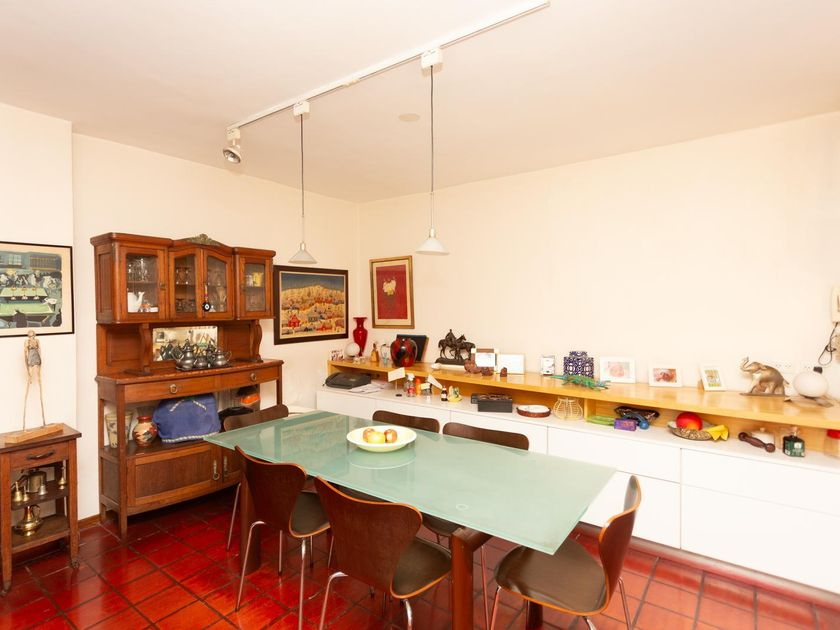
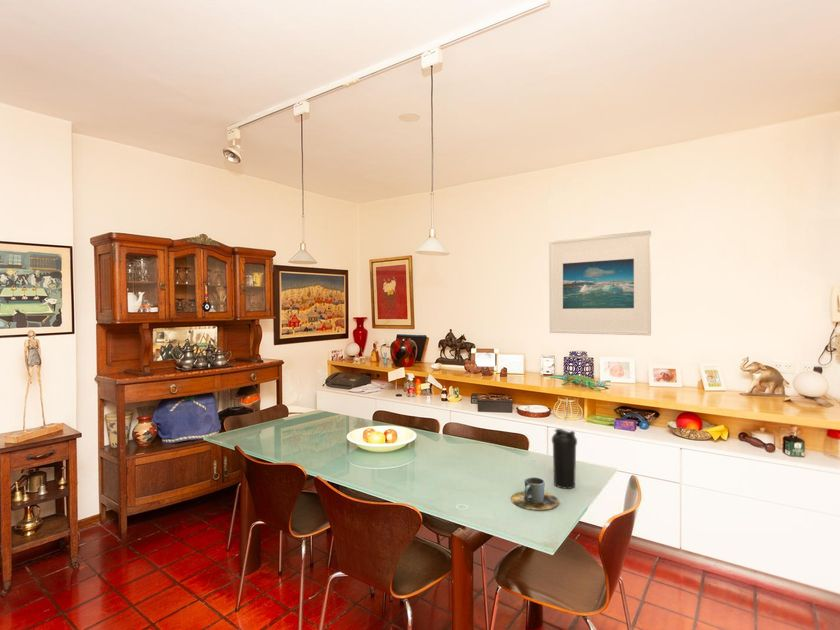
+ water bottle [551,428,578,490]
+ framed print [548,230,652,336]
+ cup [510,476,560,511]
